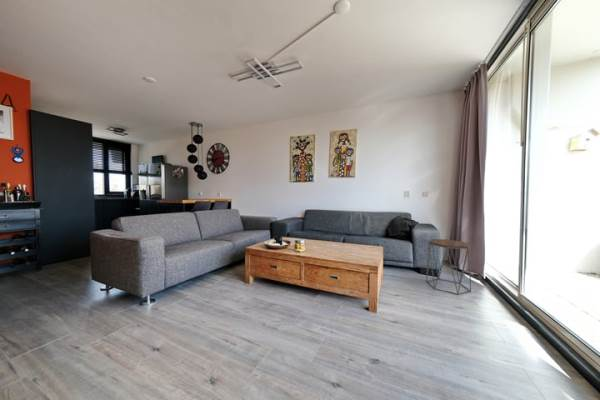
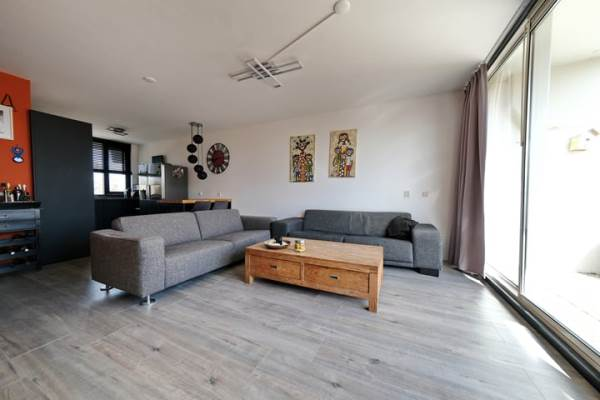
- side table [425,238,472,295]
